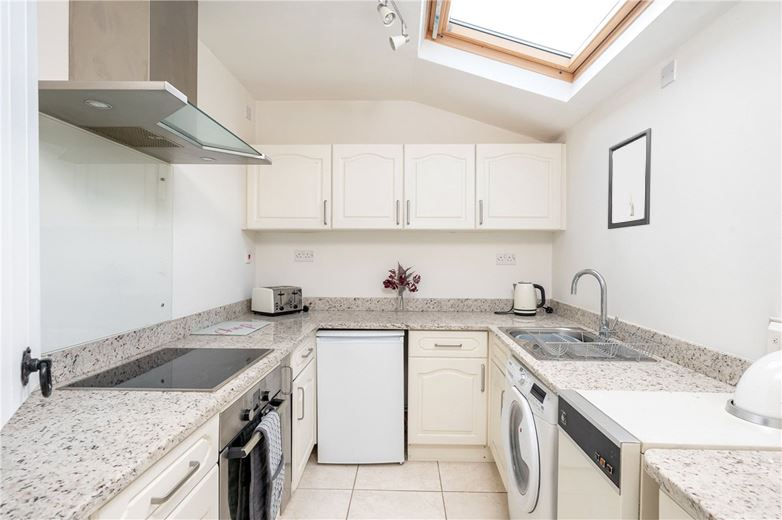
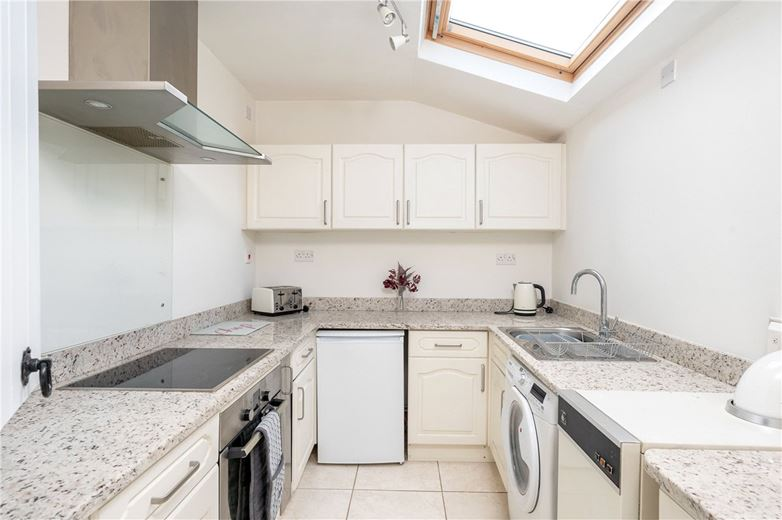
- wall art [607,127,652,230]
